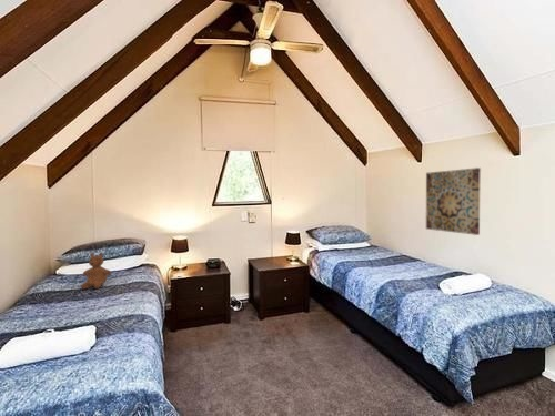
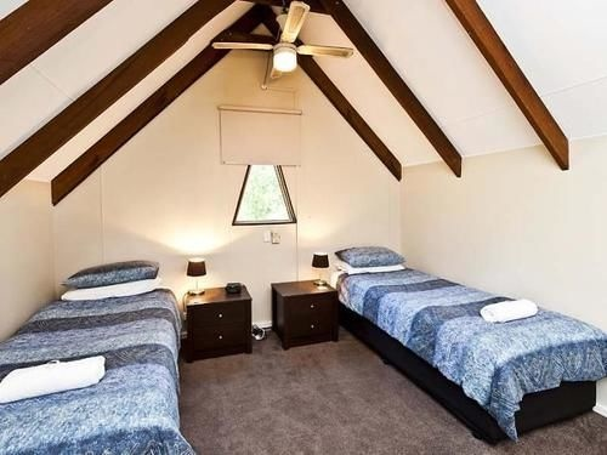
- teddy bear [80,252,112,291]
- wall art [425,166,482,236]
